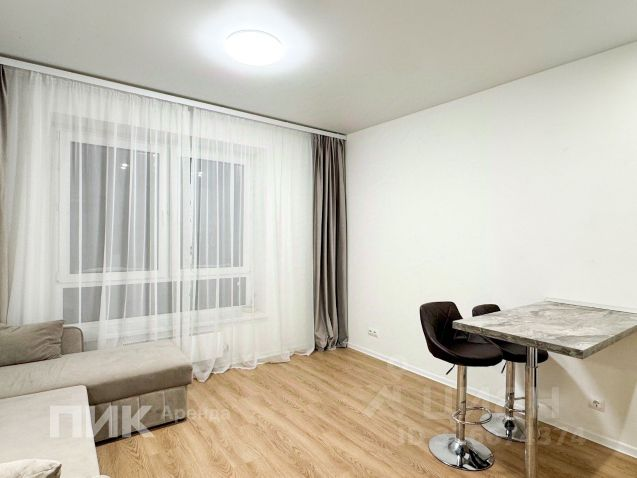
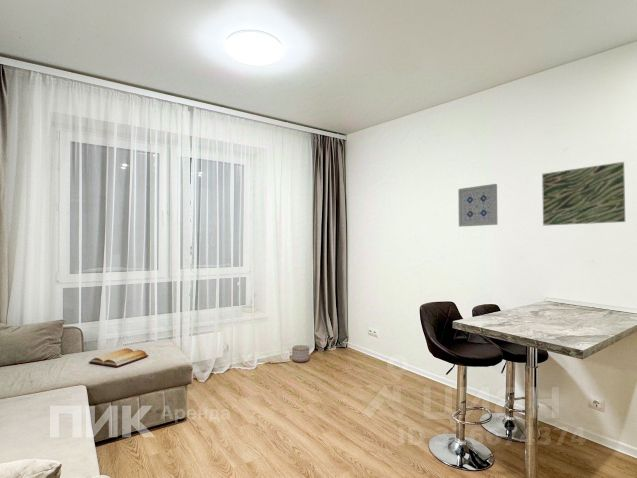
+ wall art [541,161,626,226]
+ wall art [457,183,498,228]
+ bible [88,347,150,368]
+ planter [291,344,310,363]
